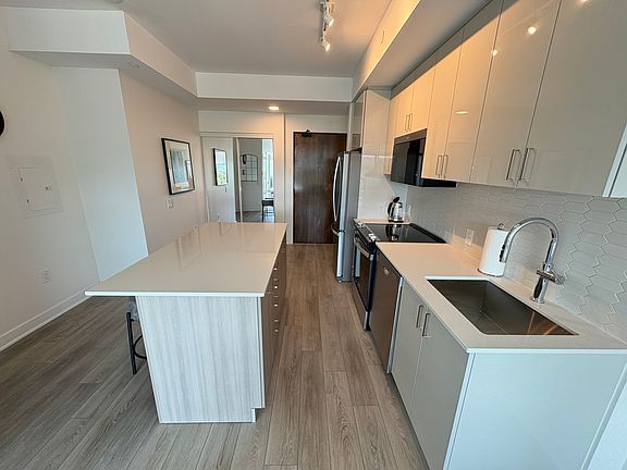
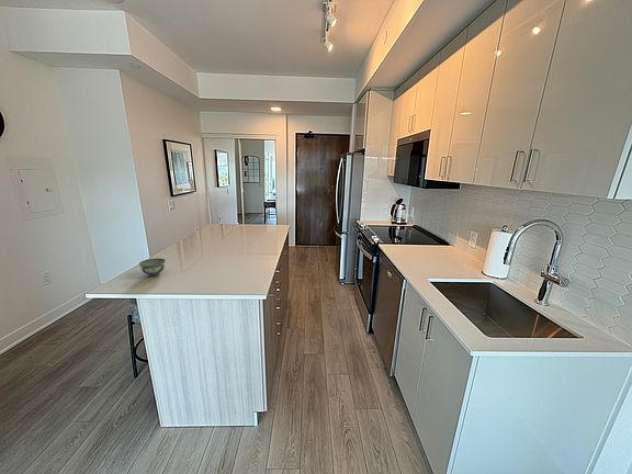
+ bowl [138,258,167,278]
